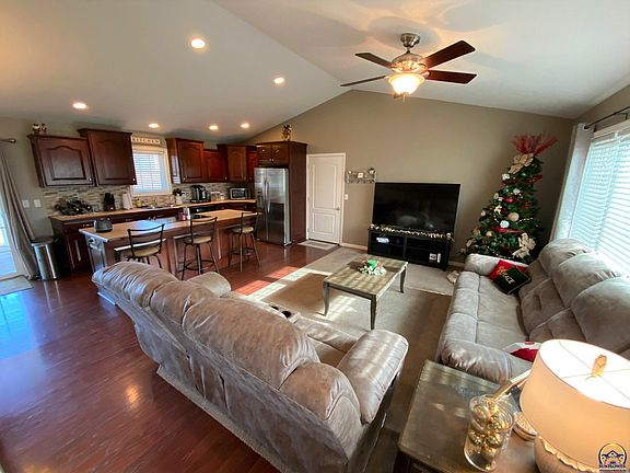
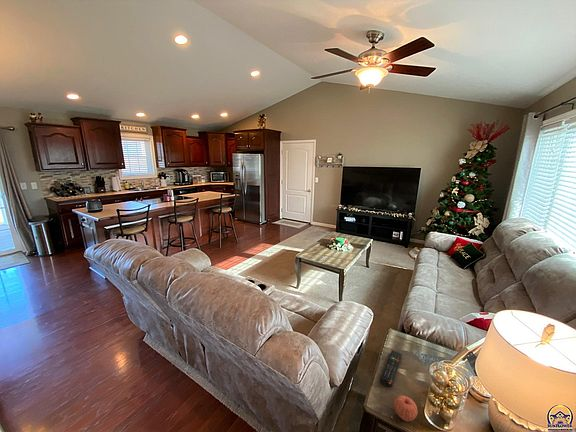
+ remote control [379,349,403,388]
+ apple [393,395,419,422]
